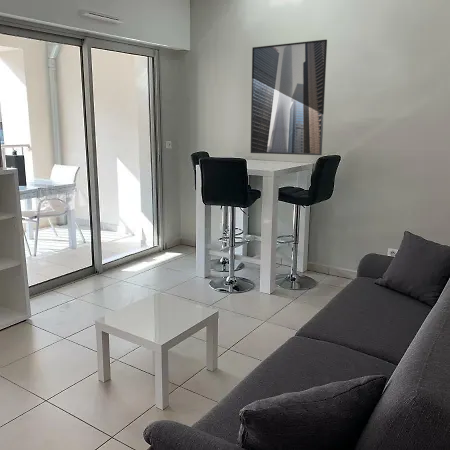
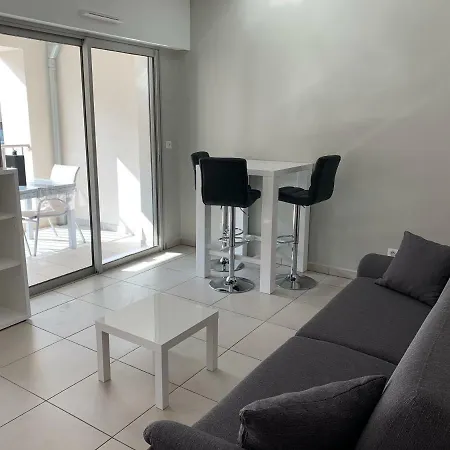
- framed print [250,39,328,156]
